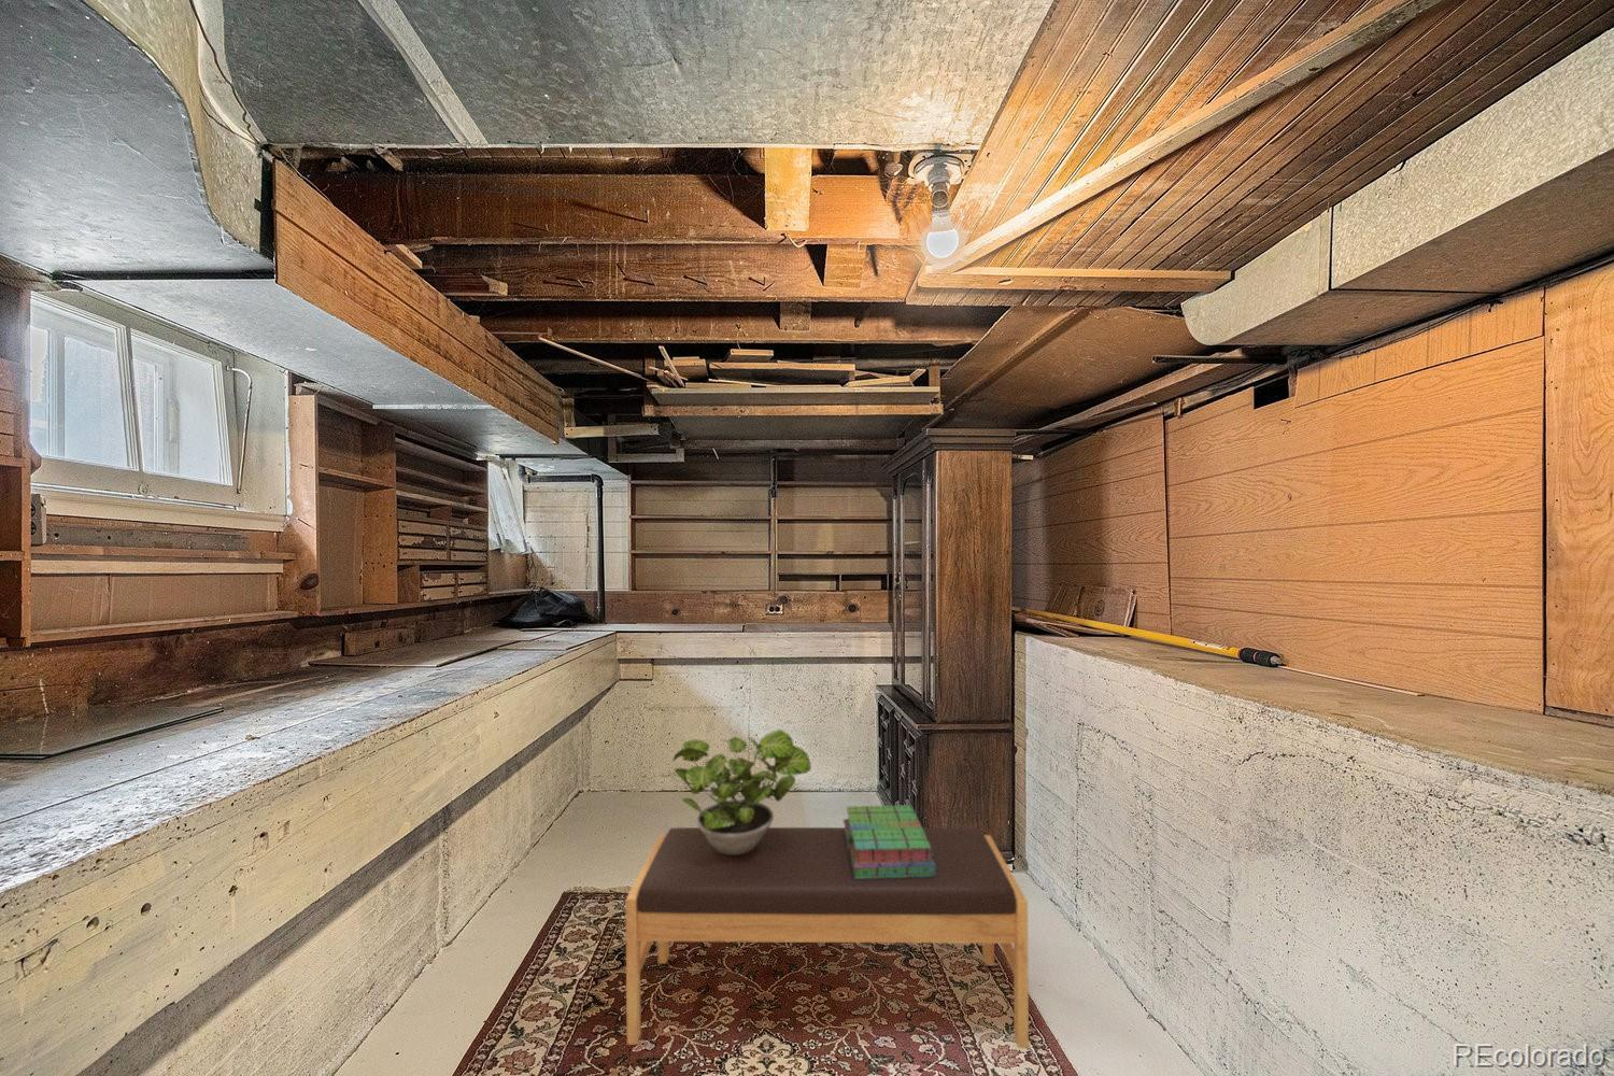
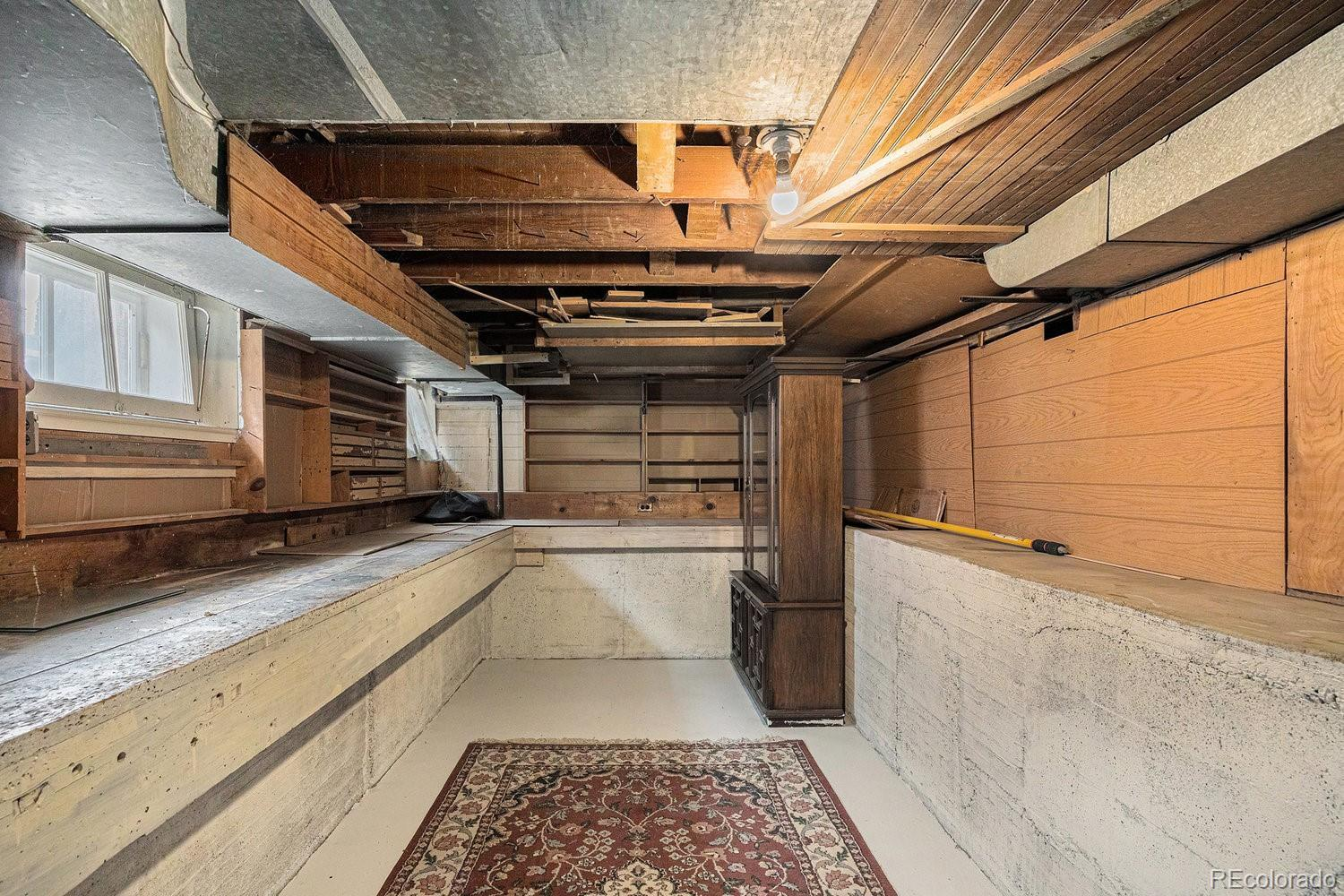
- bench [624,826,1029,1050]
- stack of books [842,803,937,879]
- potted plant [671,729,812,854]
